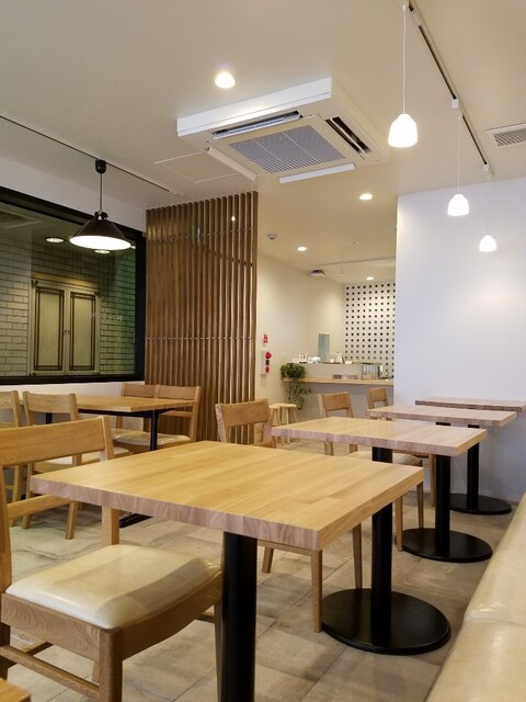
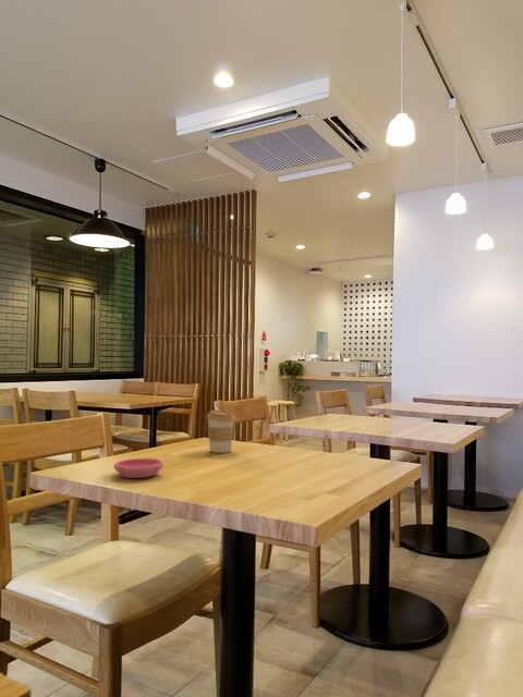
+ saucer [113,457,165,479]
+ coffee cup [206,409,236,454]
